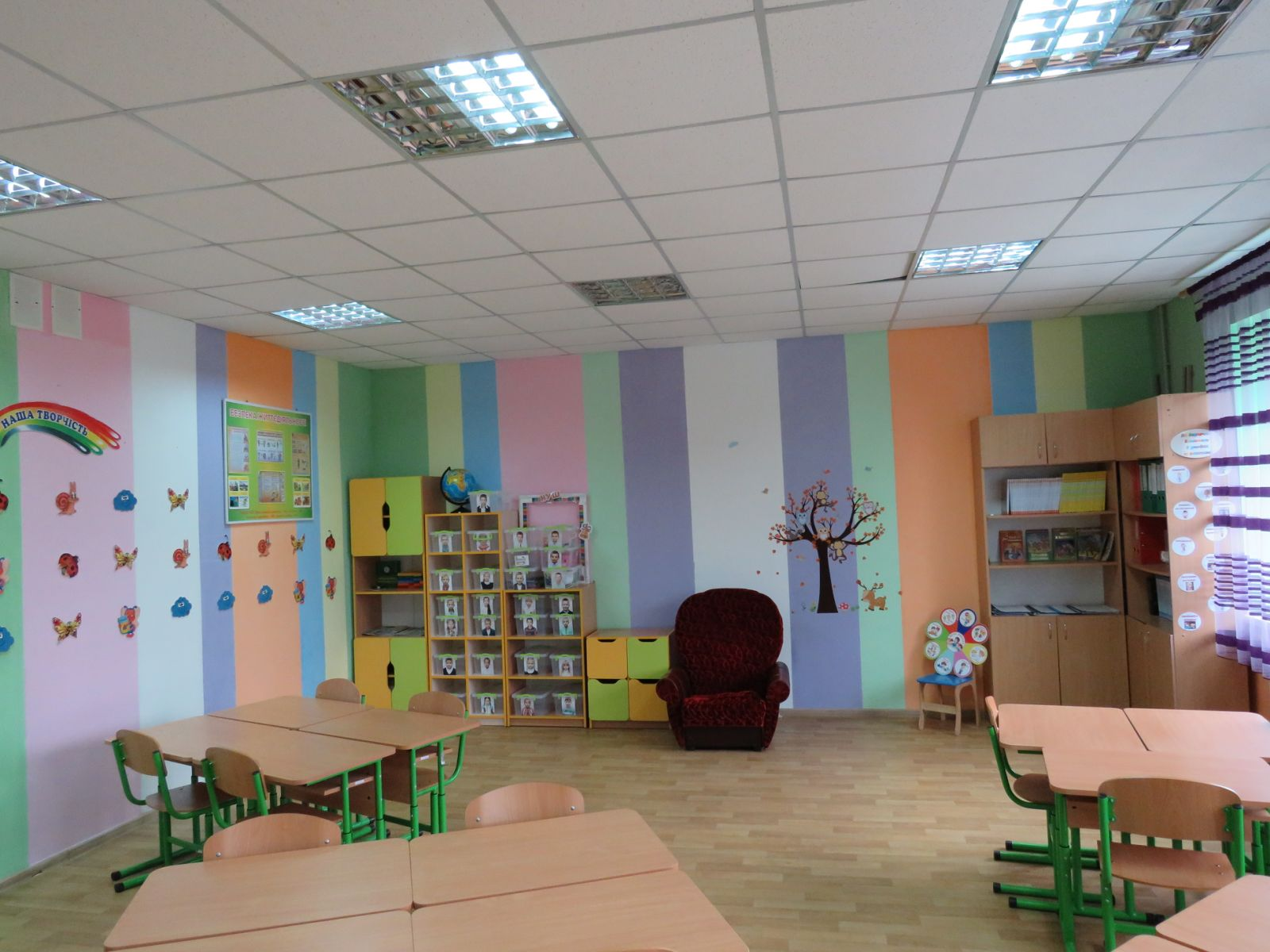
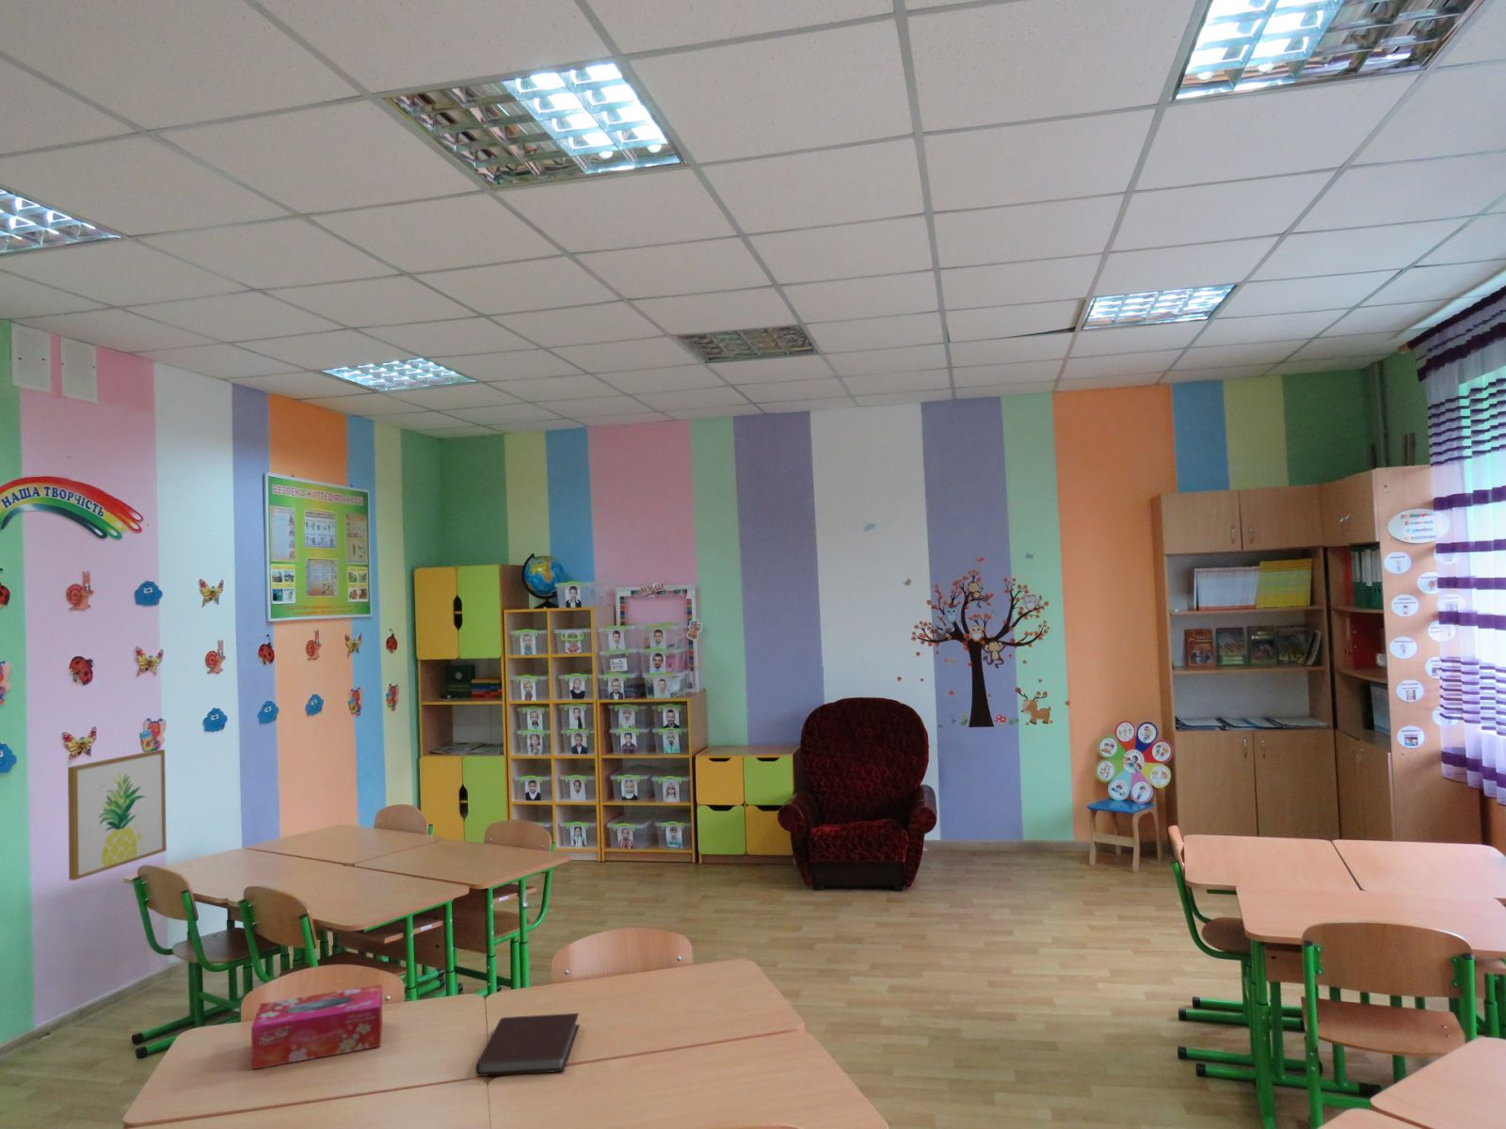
+ notebook [474,1013,580,1077]
+ wall art [66,748,167,881]
+ tissue box [250,983,383,1071]
